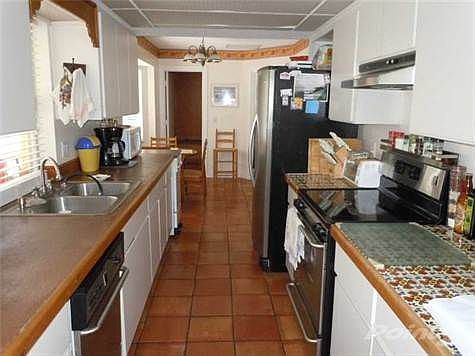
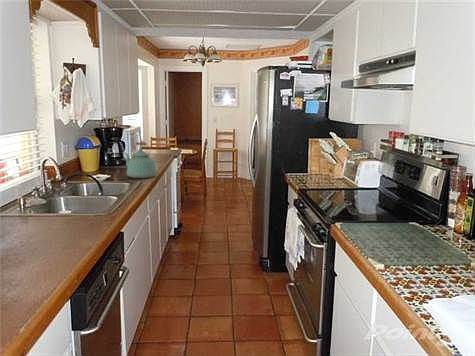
+ kettle [124,141,157,179]
